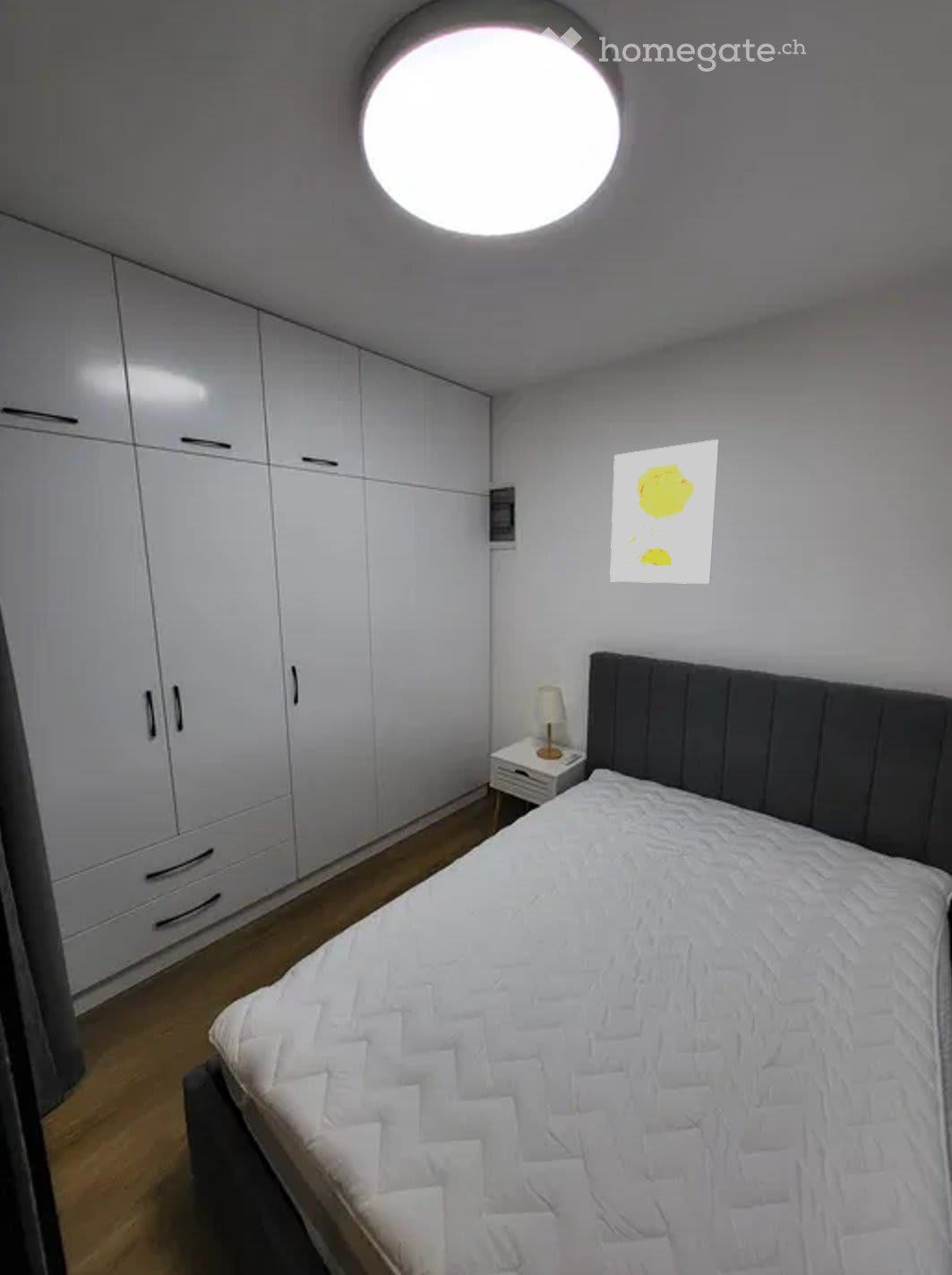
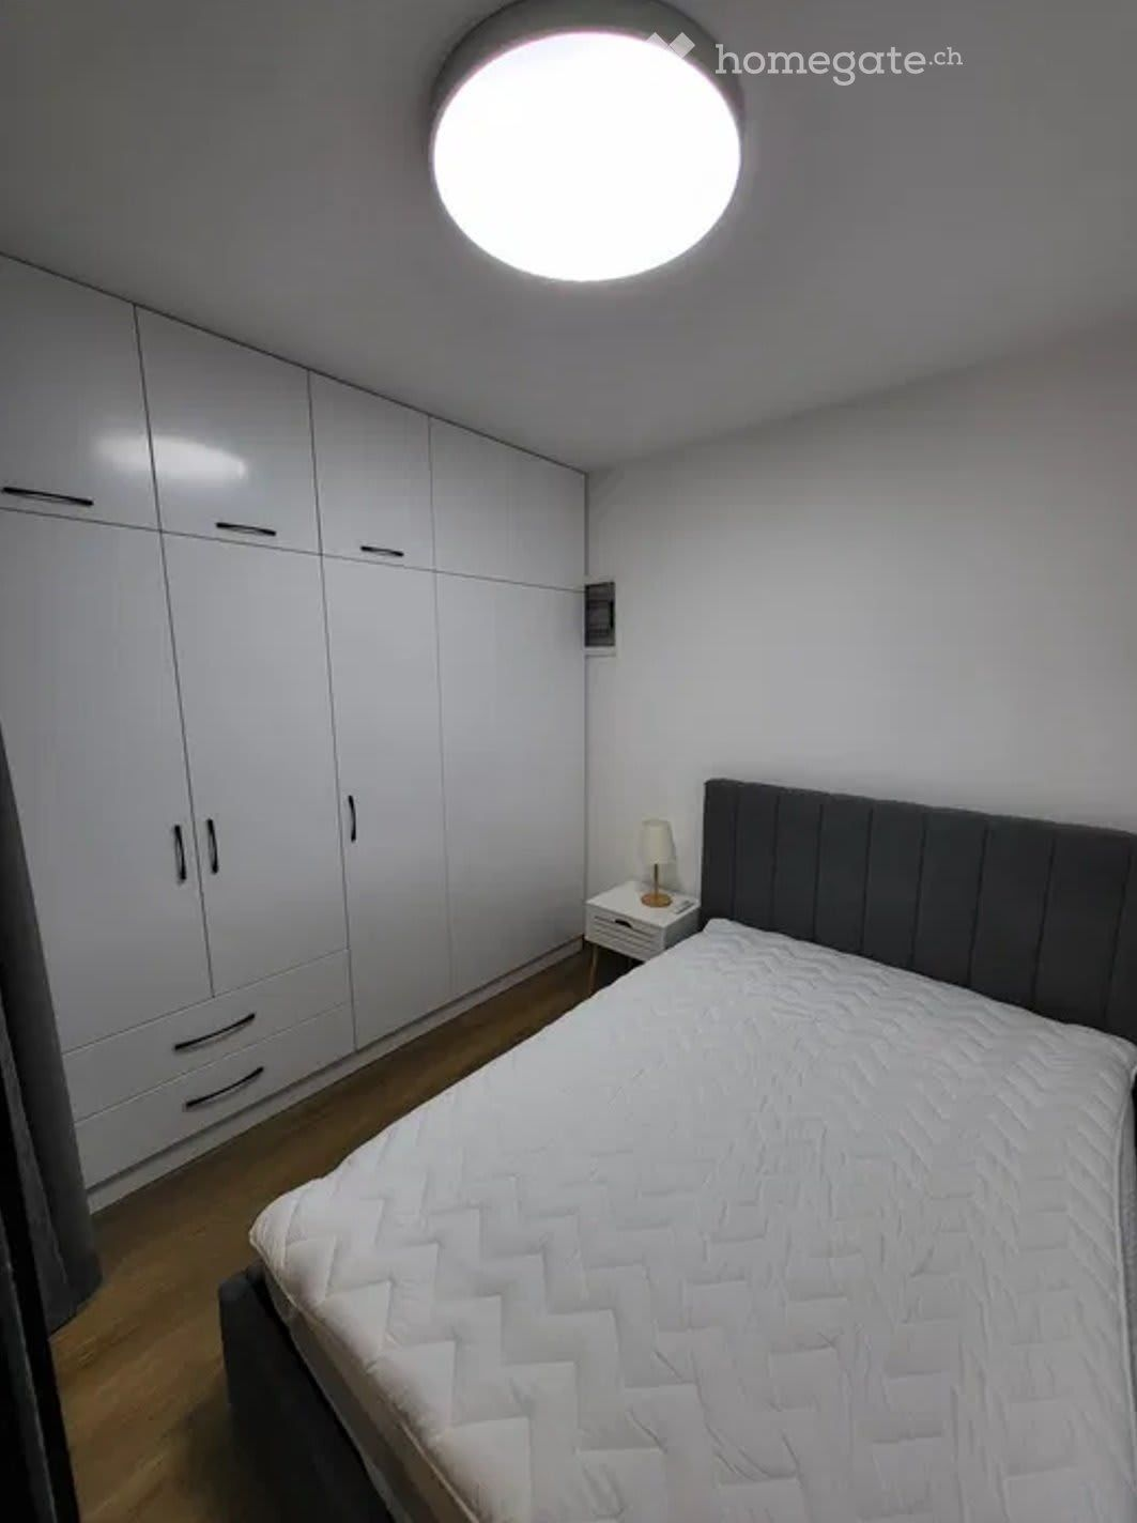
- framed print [609,439,720,585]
